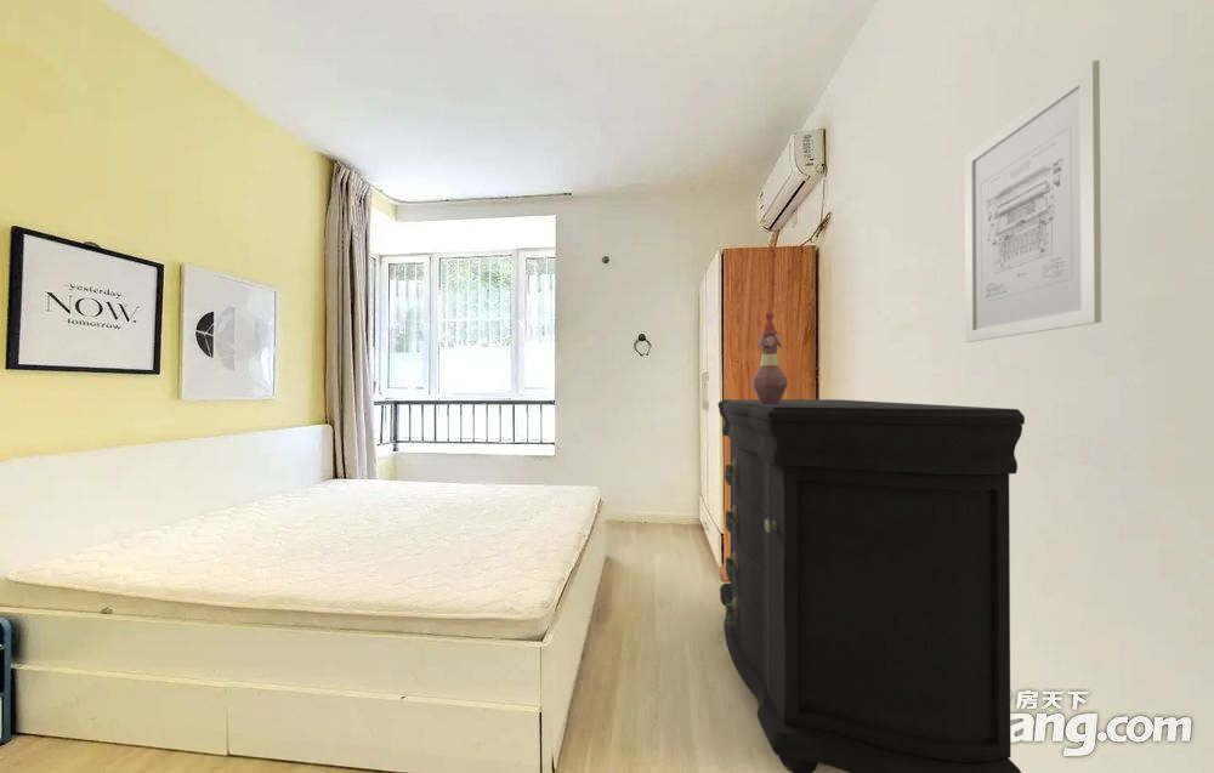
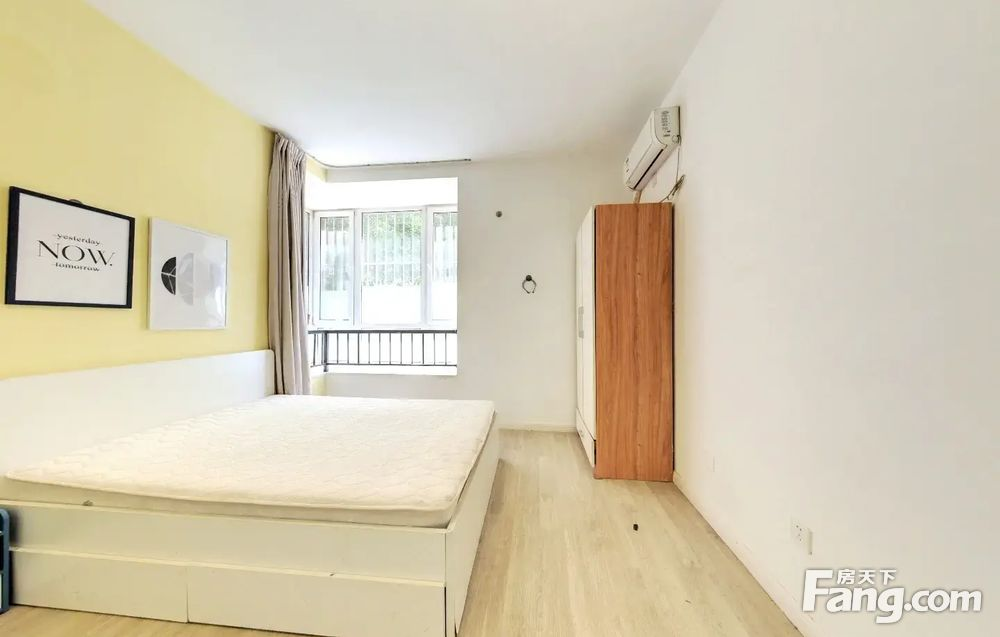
- decorative bottle [751,311,789,404]
- wall art [964,59,1102,343]
- dresser [717,398,1026,773]
